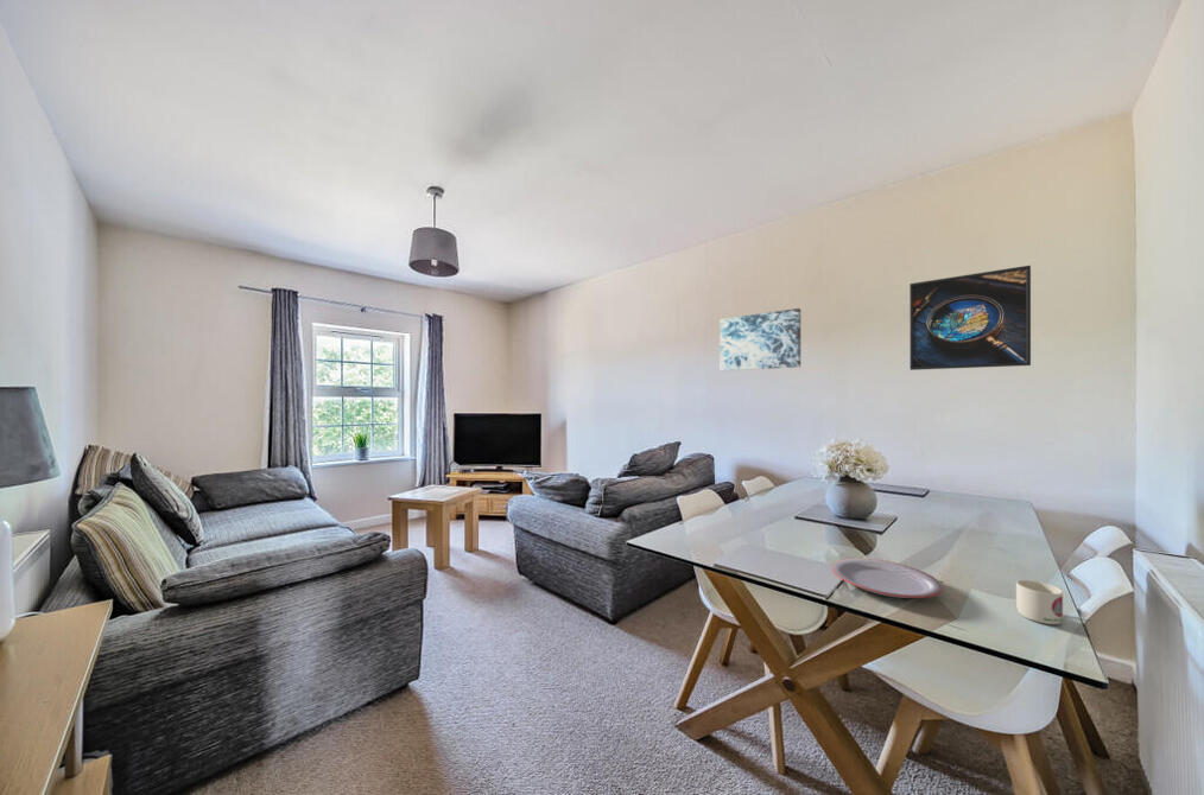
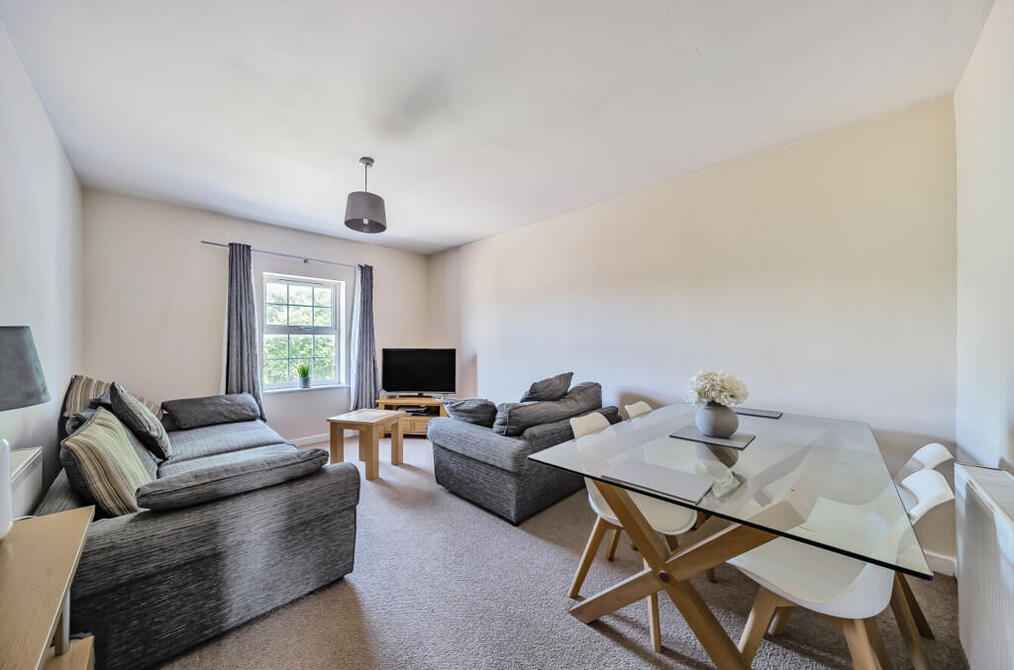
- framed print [908,265,1032,371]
- mug [1015,579,1064,625]
- wall art [718,307,801,371]
- plate [830,556,944,599]
